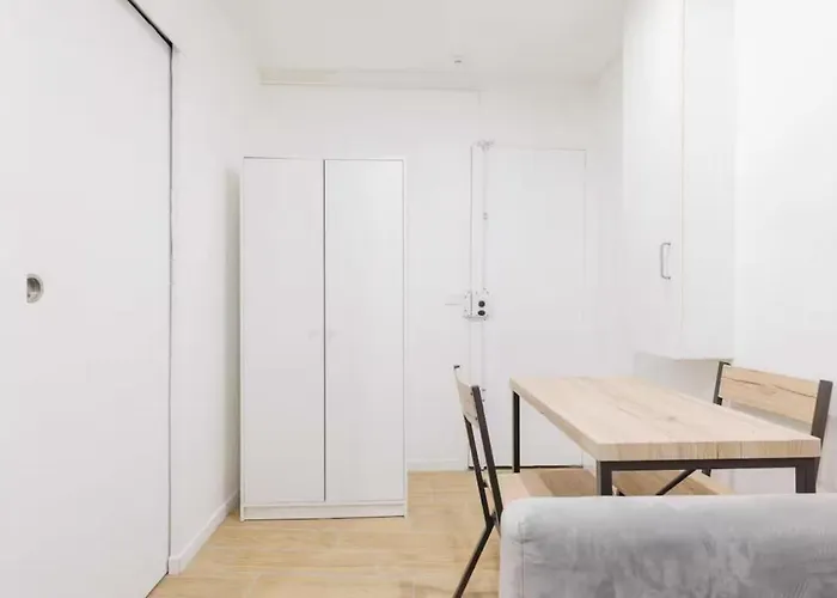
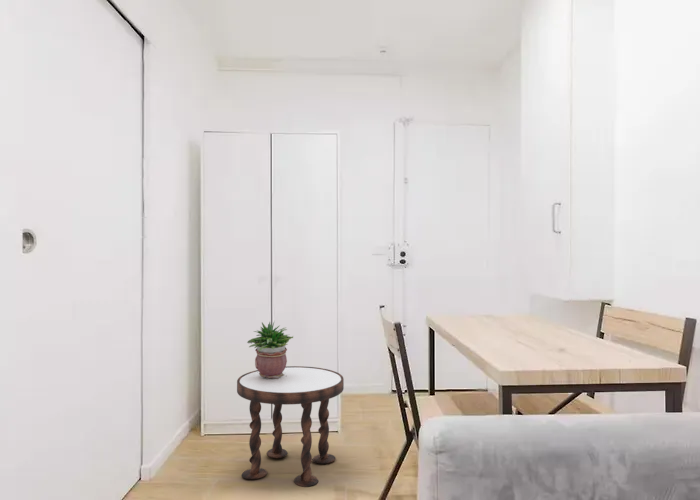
+ potted plant [246,320,294,379]
+ side table [236,365,345,488]
